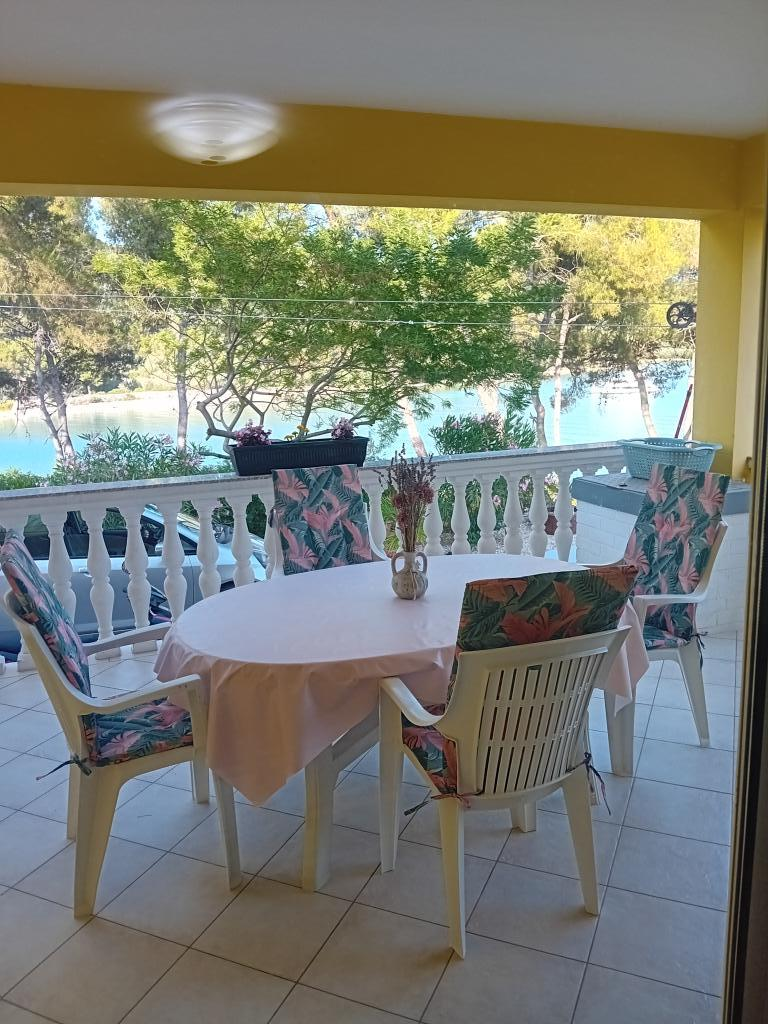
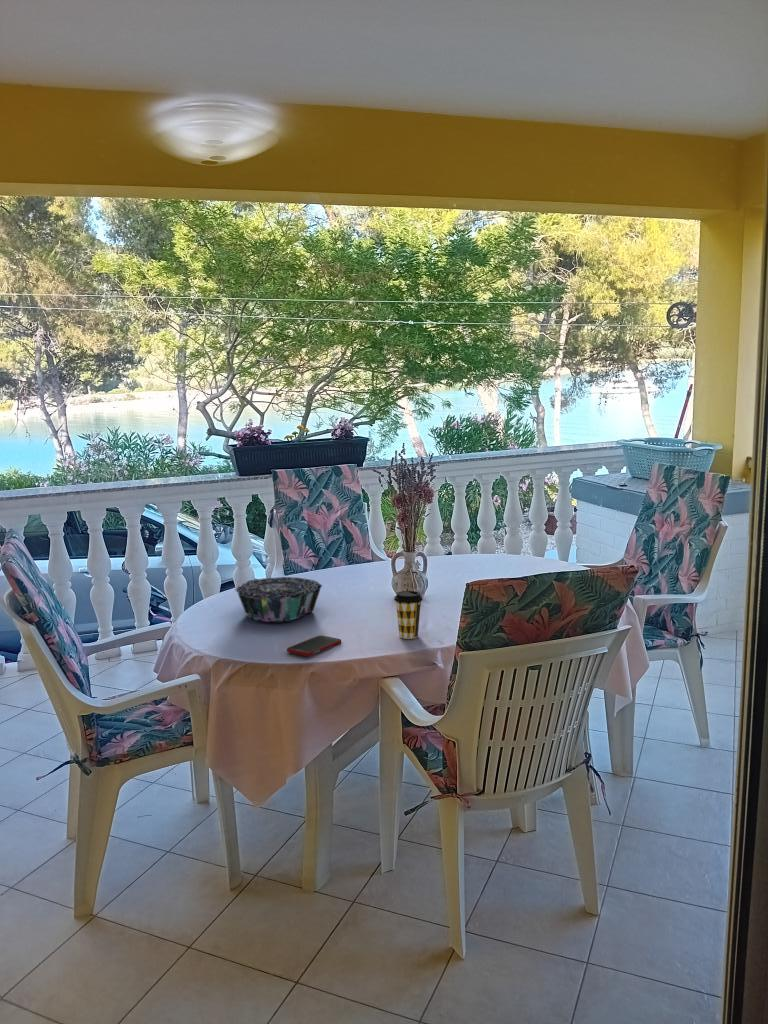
+ decorative bowl [234,576,324,624]
+ cell phone [286,634,342,657]
+ coffee cup [393,590,424,640]
